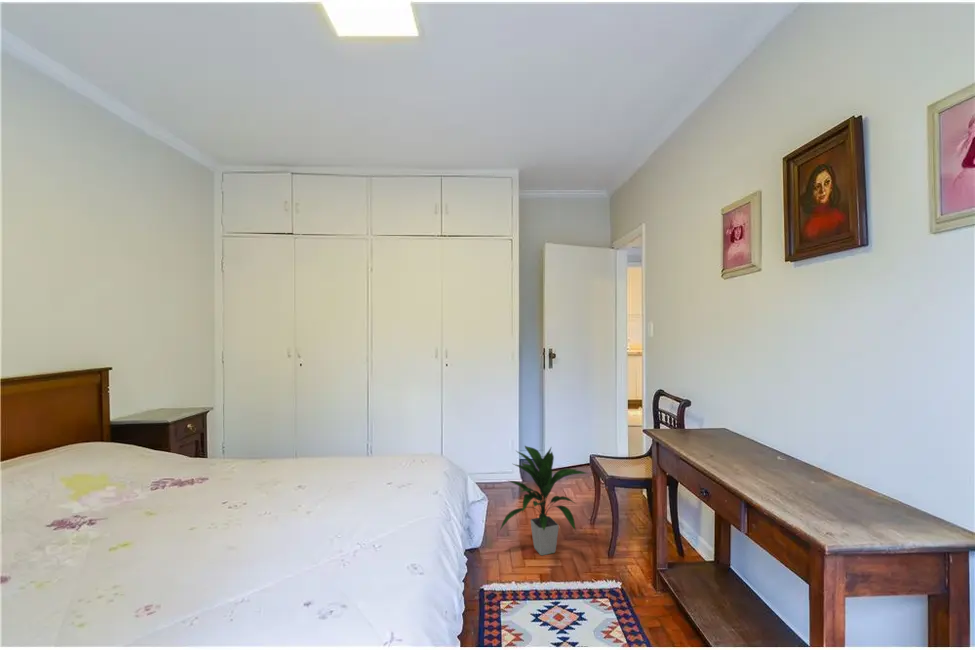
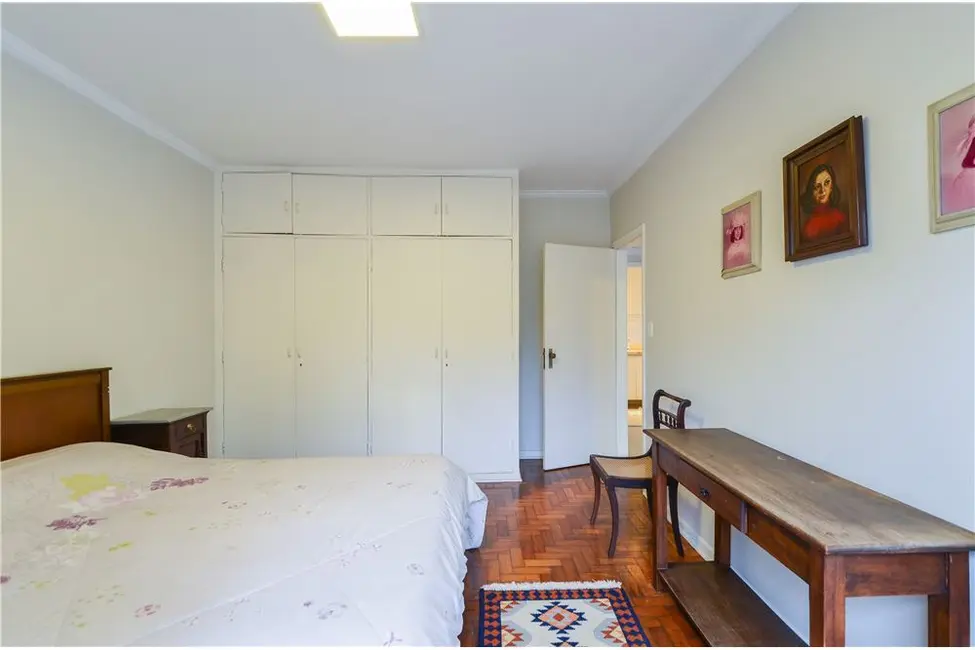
- indoor plant [498,445,588,556]
